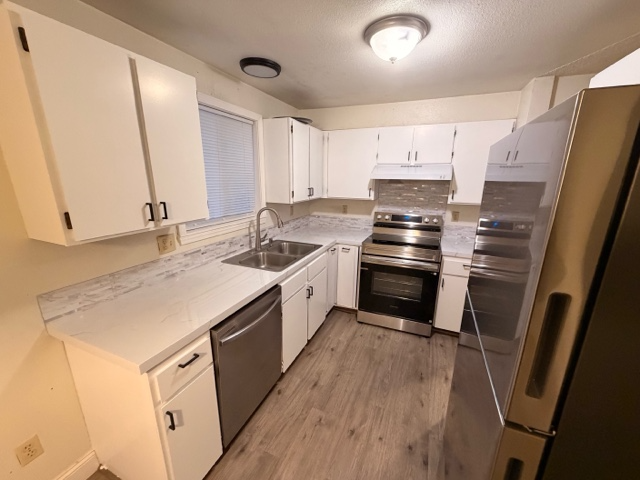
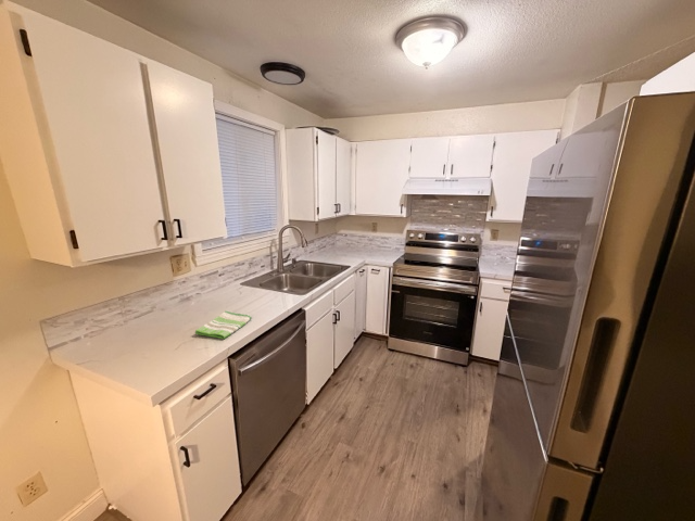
+ dish towel [194,309,253,340]
